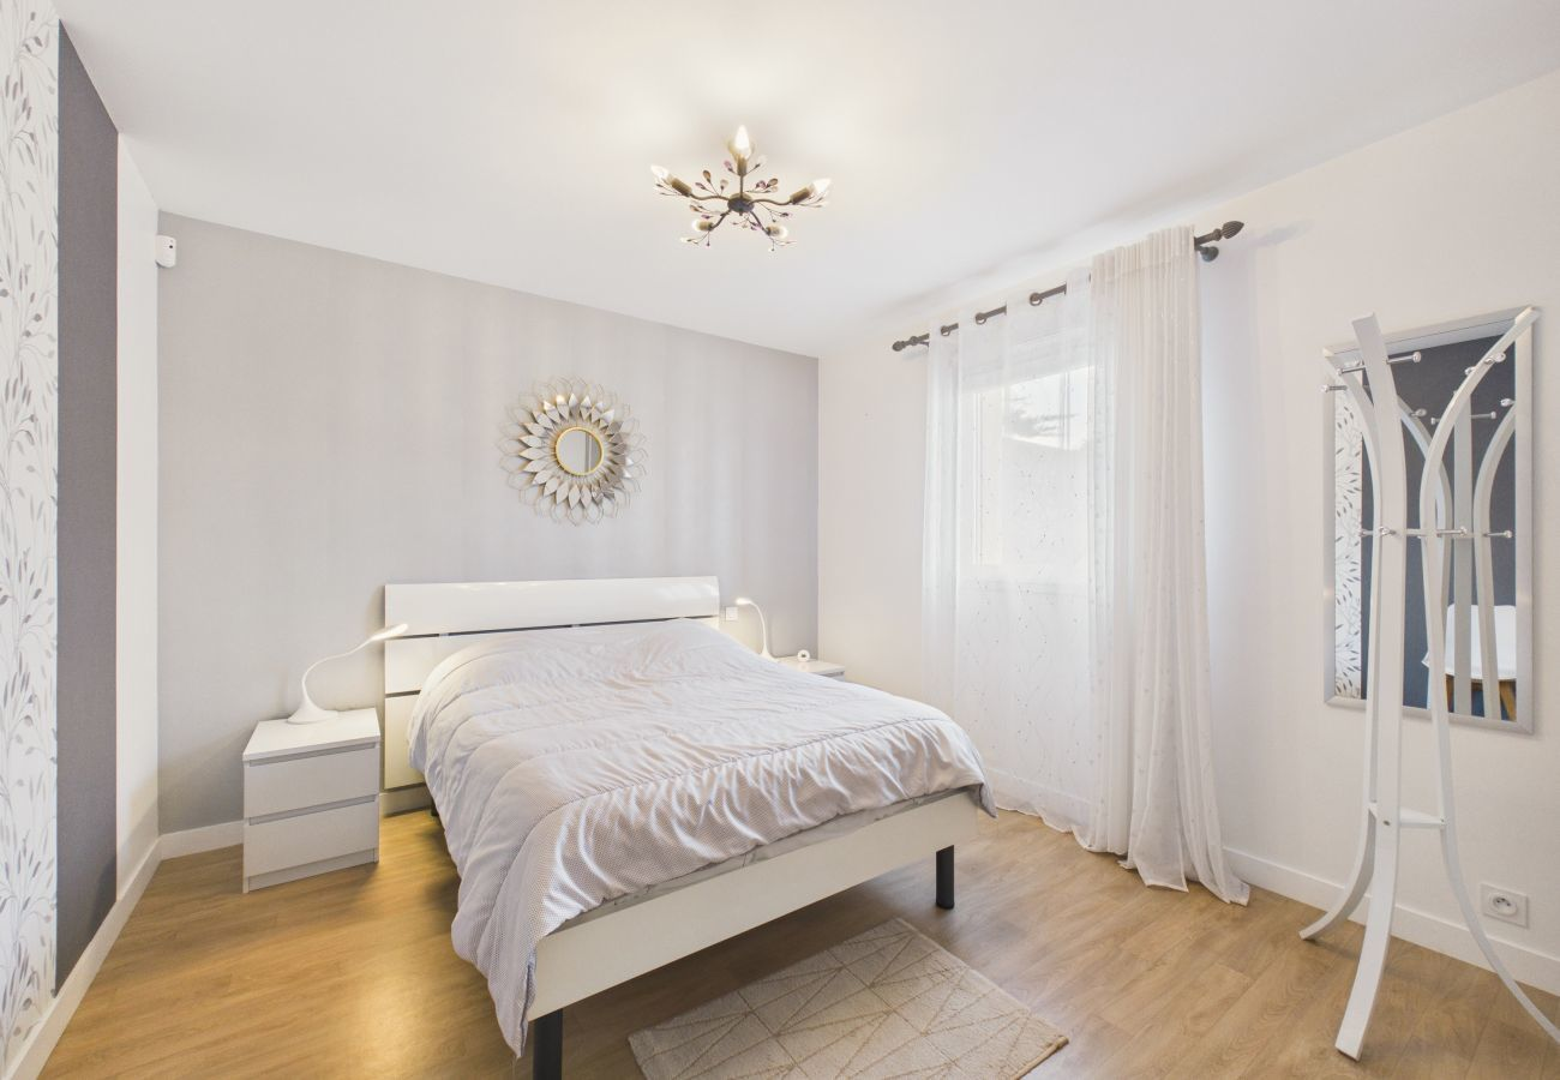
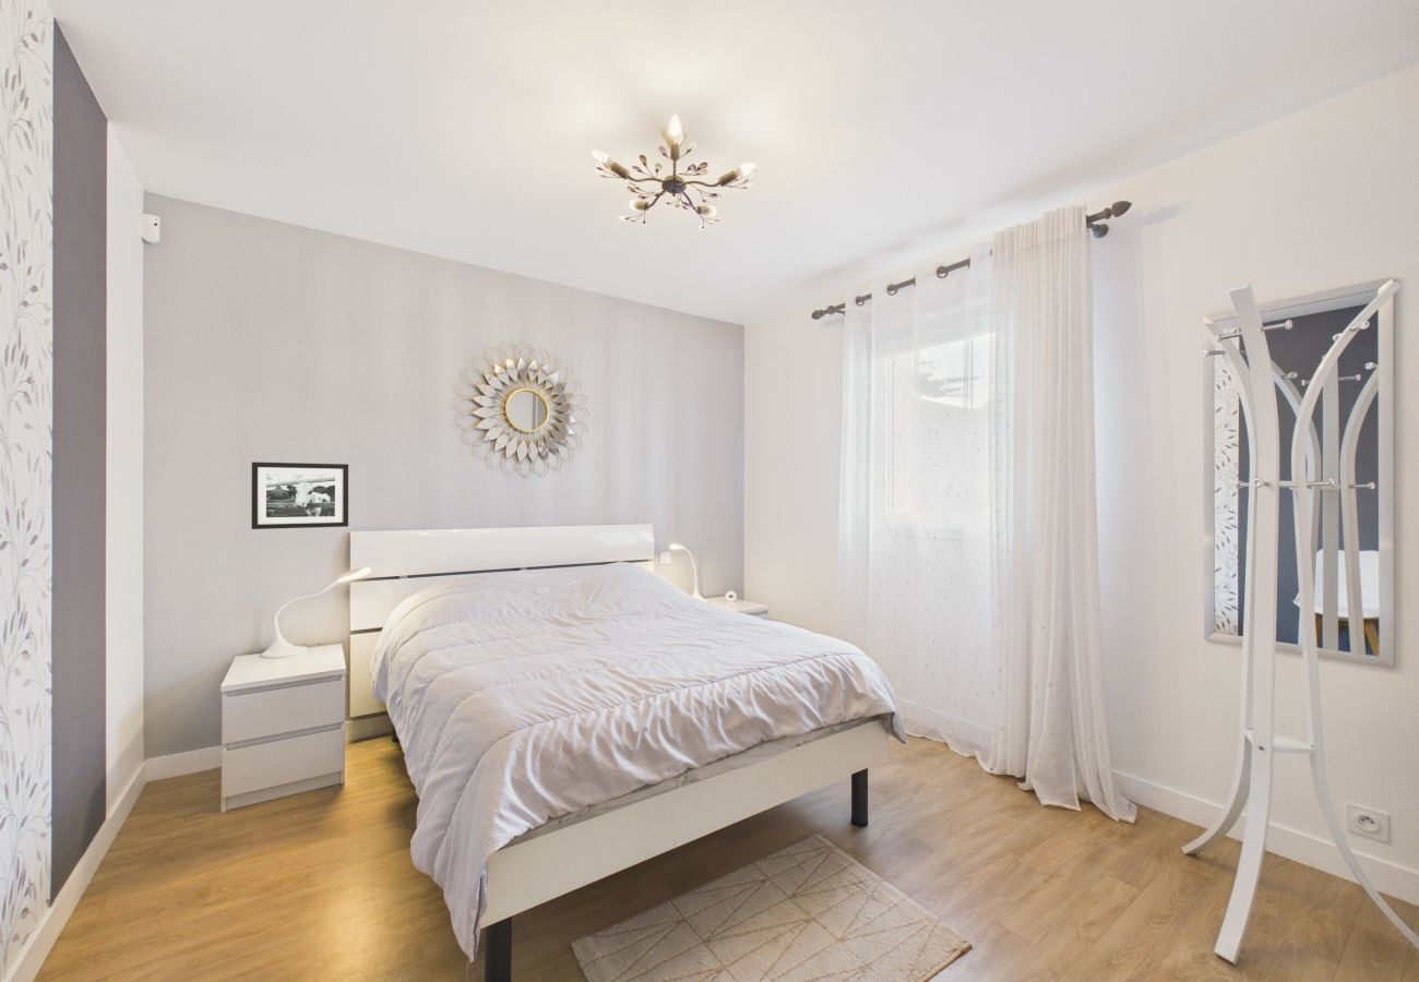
+ picture frame [251,460,349,530]
